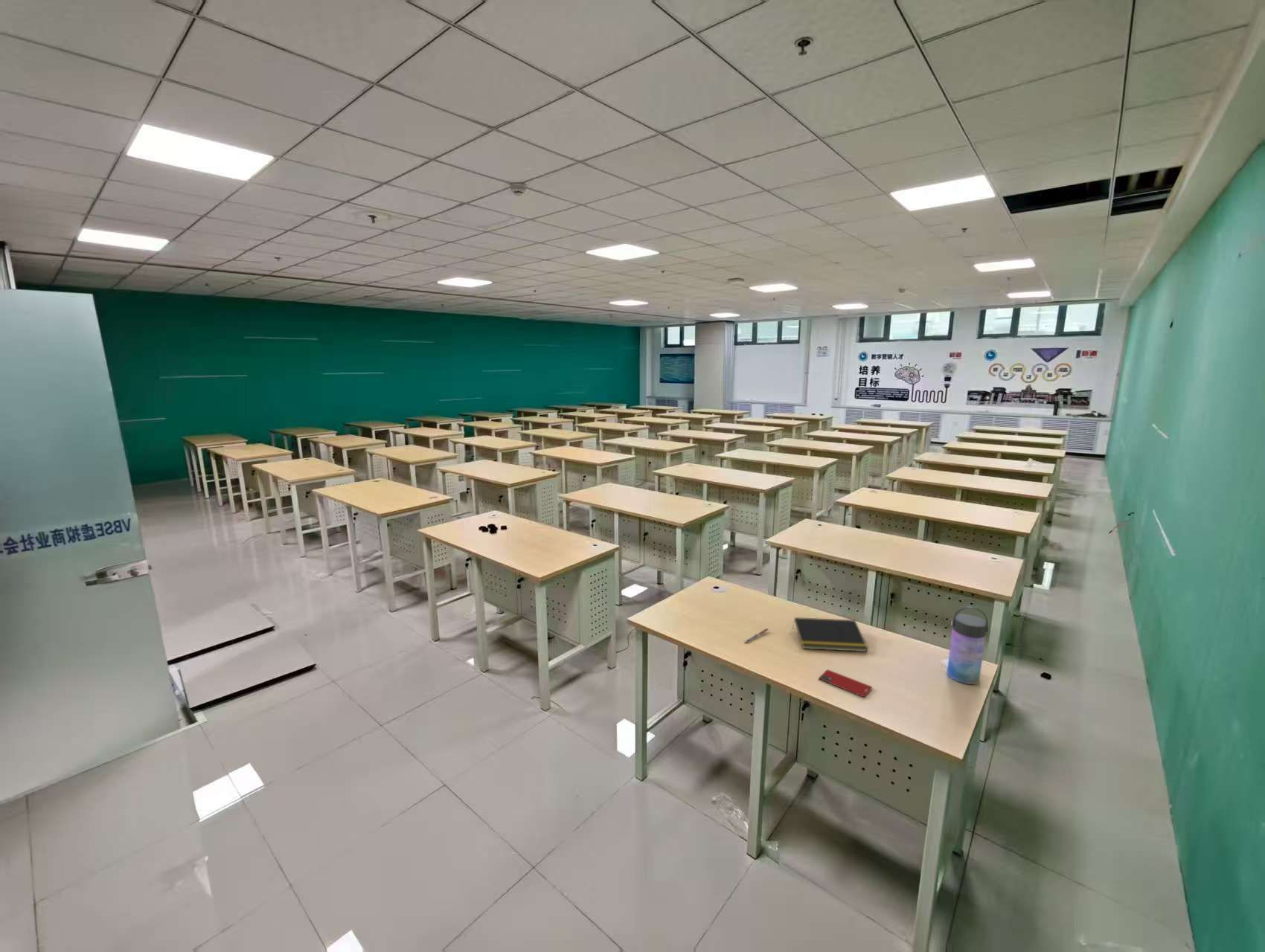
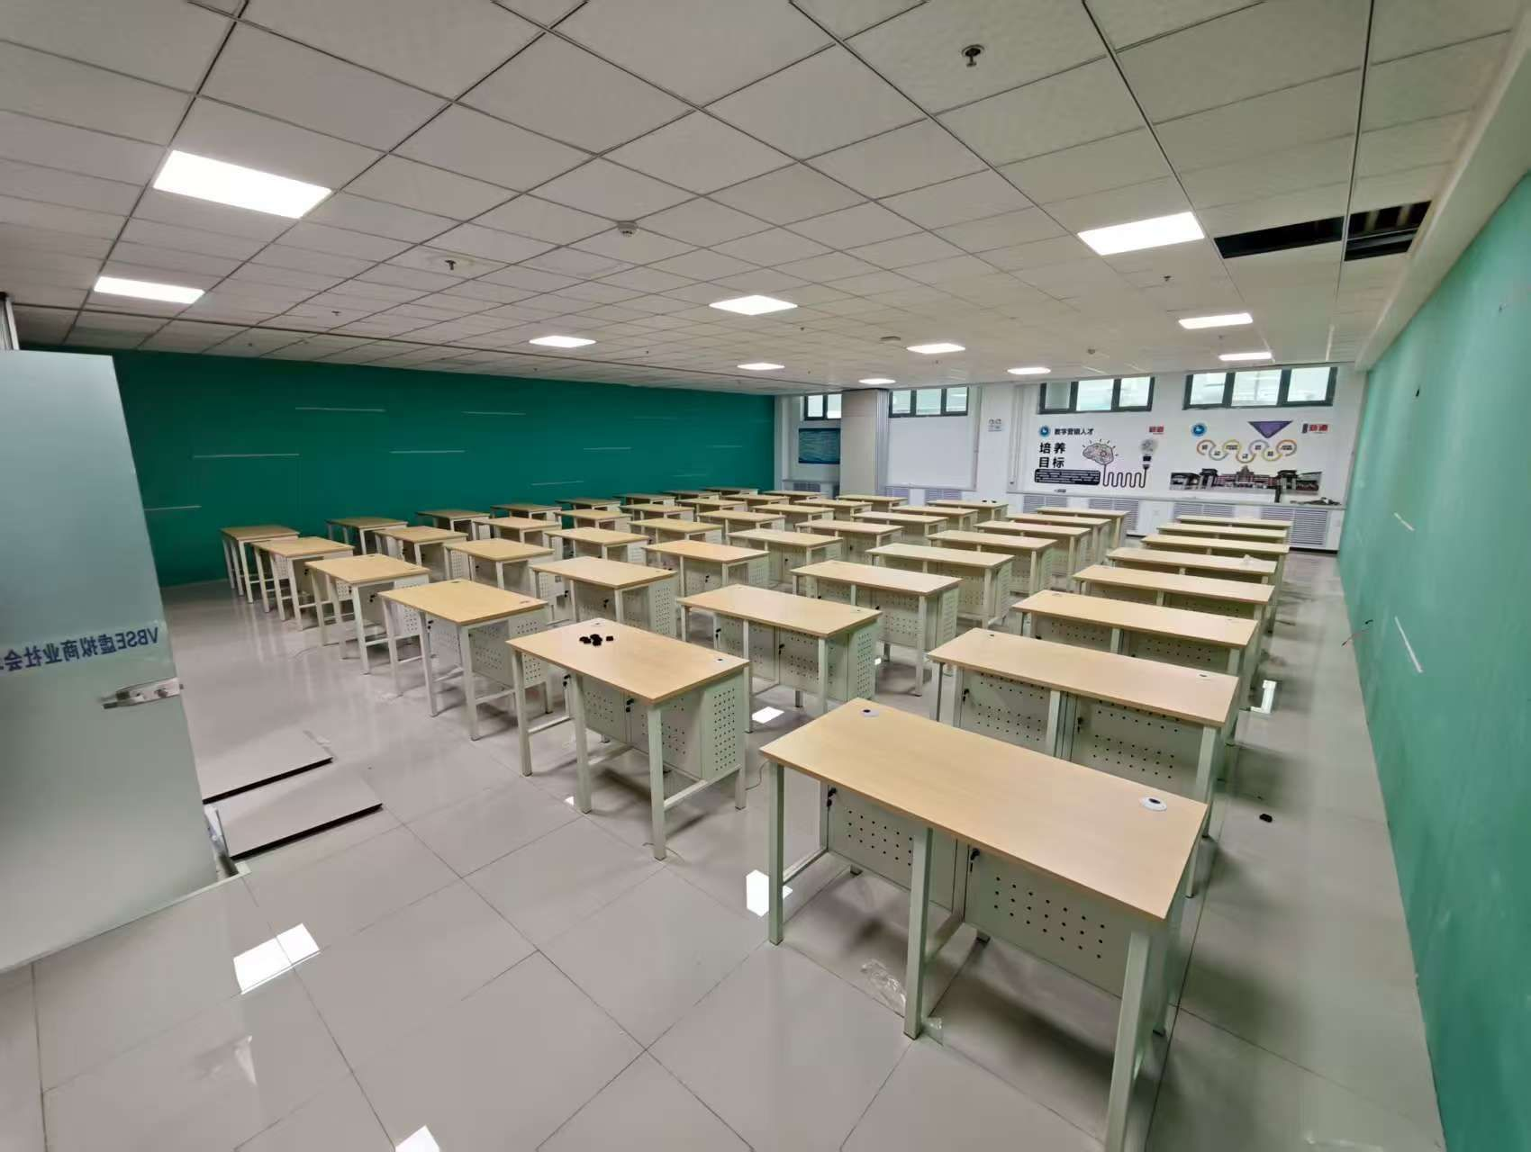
- notepad [792,617,869,652]
- water bottle [946,605,989,685]
- smartphone [818,669,873,698]
- pen [743,628,769,643]
